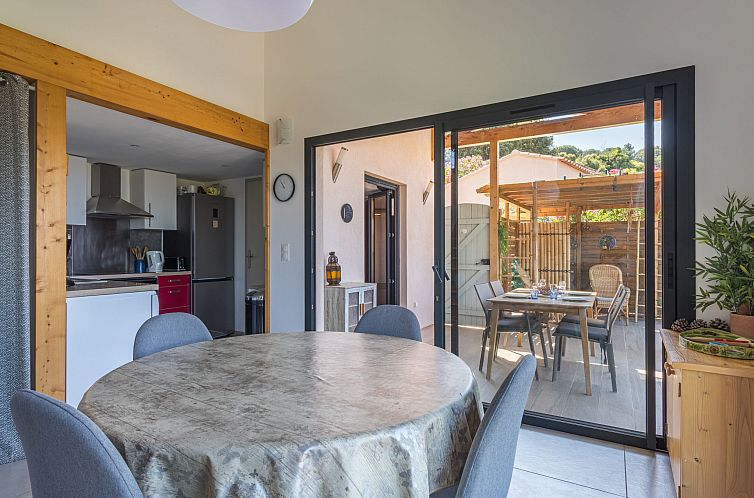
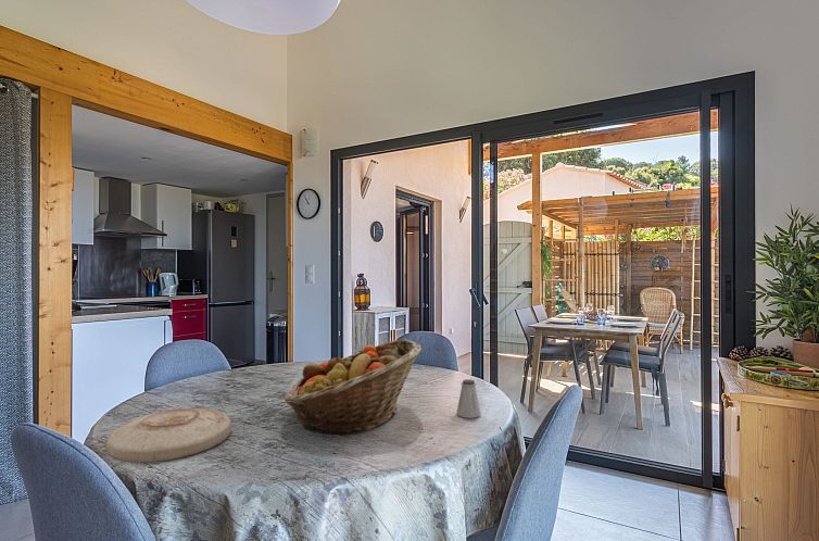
+ plate [104,406,232,464]
+ saltshaker [455,378,482,419]
+ fruit basket [284,338,423,437]
